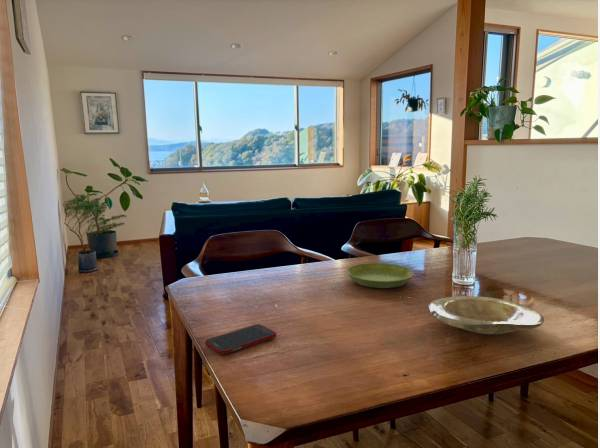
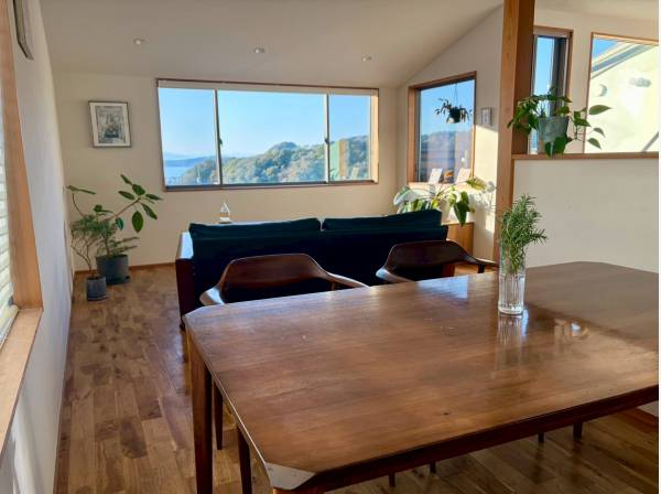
- saucer [346,262,414,289]
- plate [427,295,545,335]
- cell phone [204,323,278,356]
